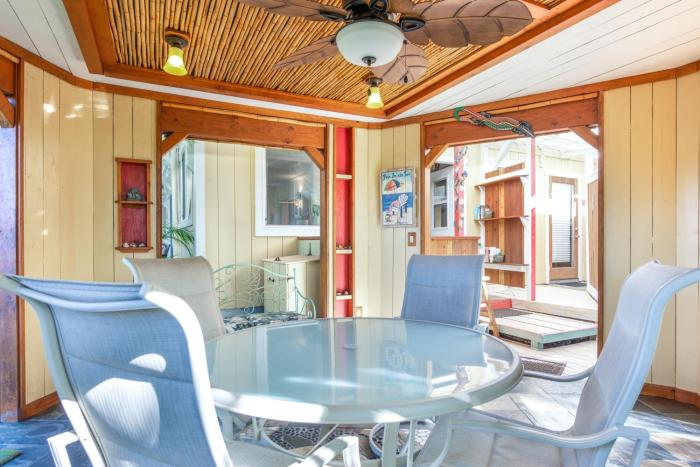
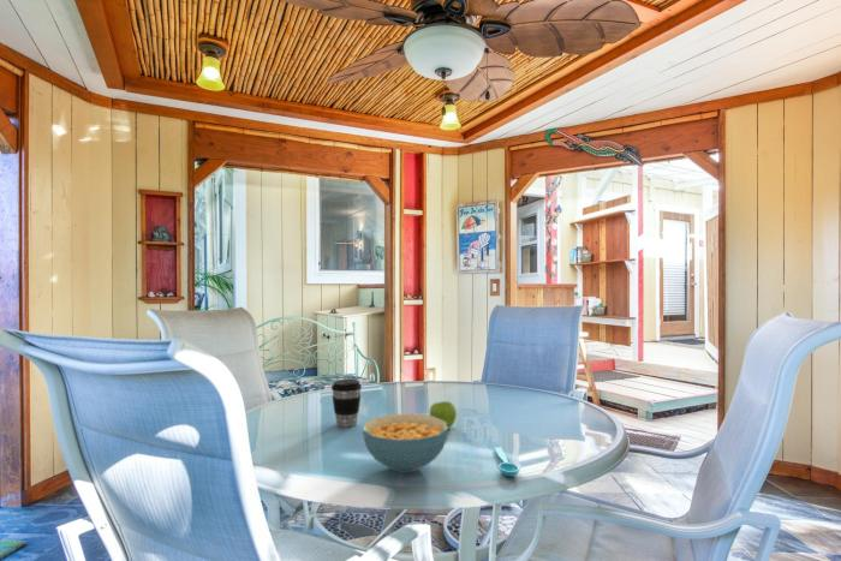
+ fruit [428,400,458,429]
+ coffee cup [330,378,363,428]
+ cereal bowl [362,413,449,475]
+ spoon [493,446,520,478]
